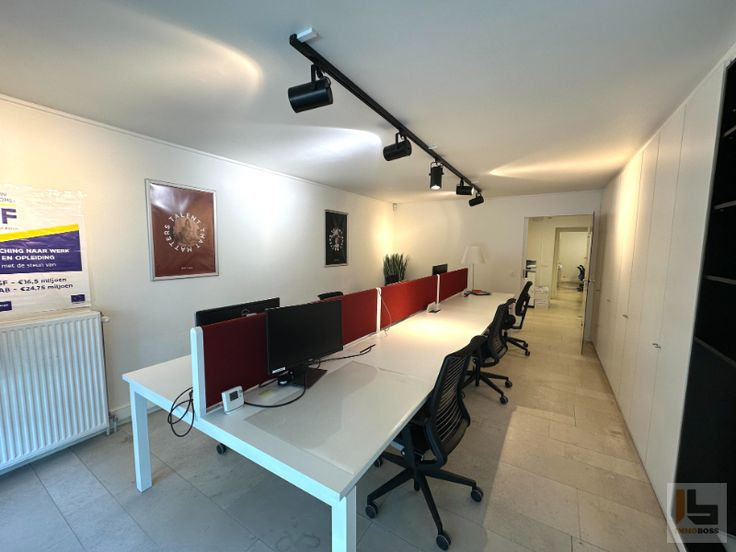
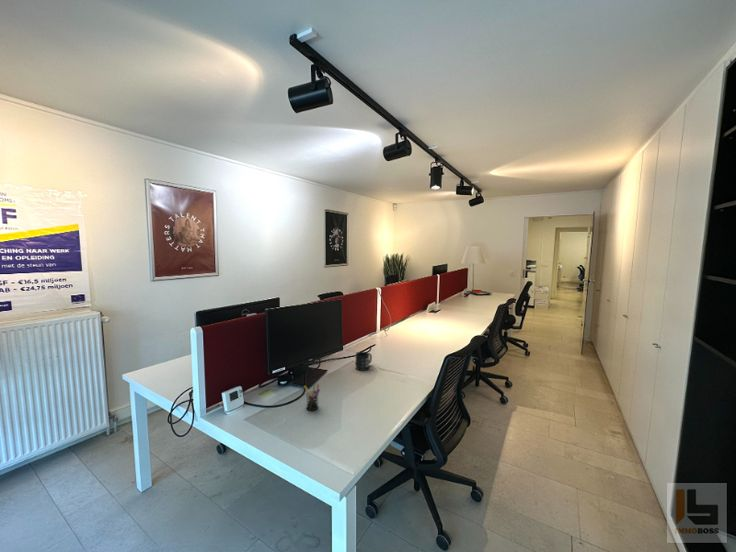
+ mug [355,351,373,372]
+ pen holder [303,383,321,412]
